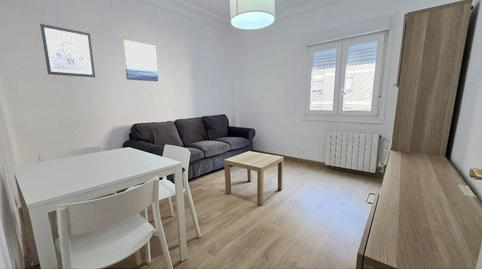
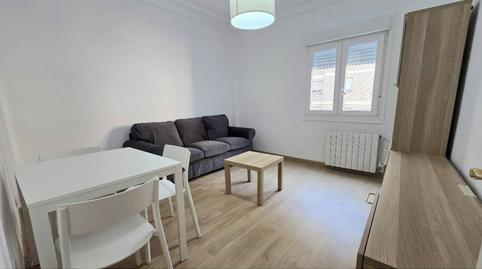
- wall art [39,23,96,78]
- wall art [122,39,159,82]
